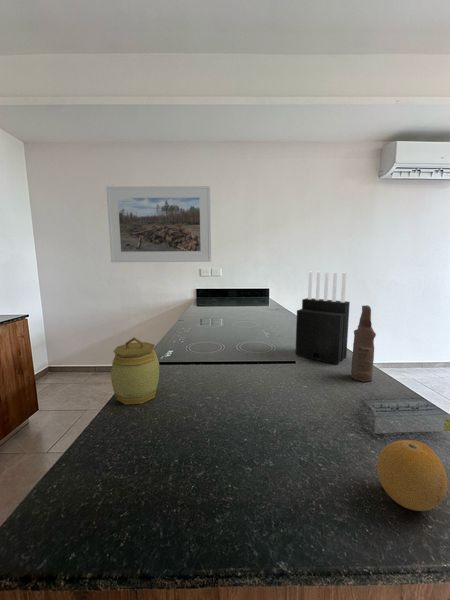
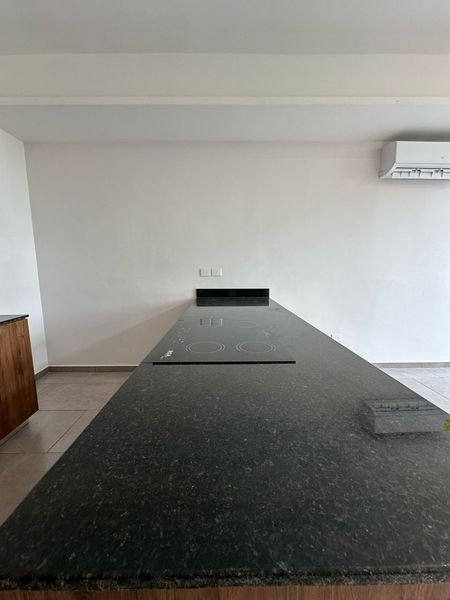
- knife block [294,271,351,366]
- bottle [350,304,377,383]
- fruit [376,439,449,512]
- jar [110,336,160,405]
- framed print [105,185,212,263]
